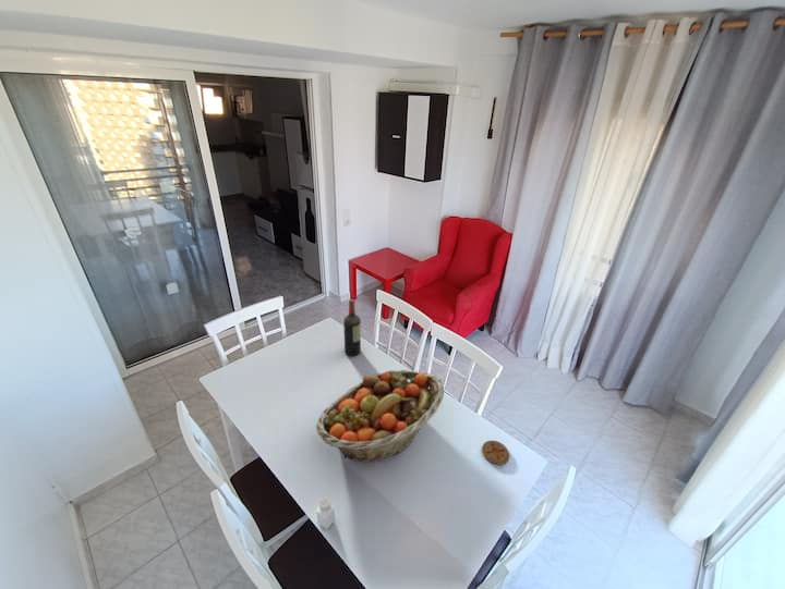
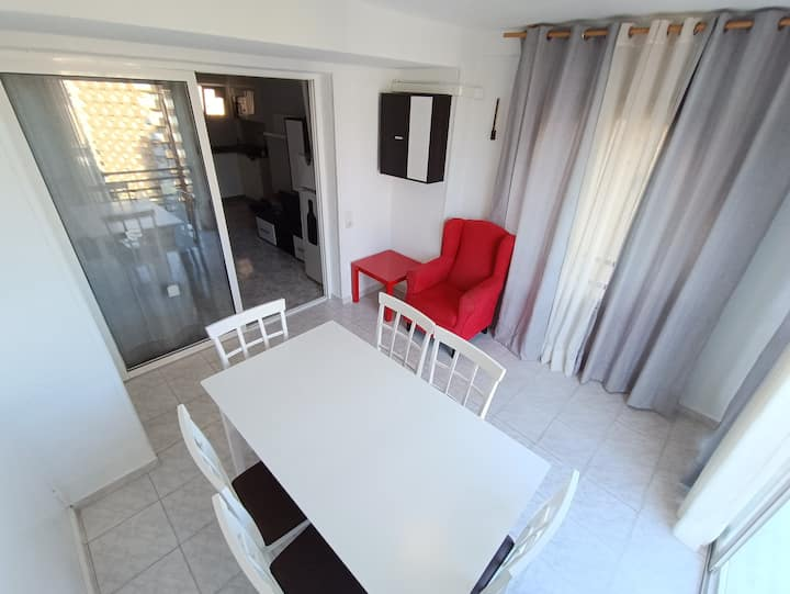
- coaster [481,440,510,466]
- fruit basket [315,369,445,463]
- wine bottle [342,298,362,357]
- pepper shaker [316,496,336,530]
